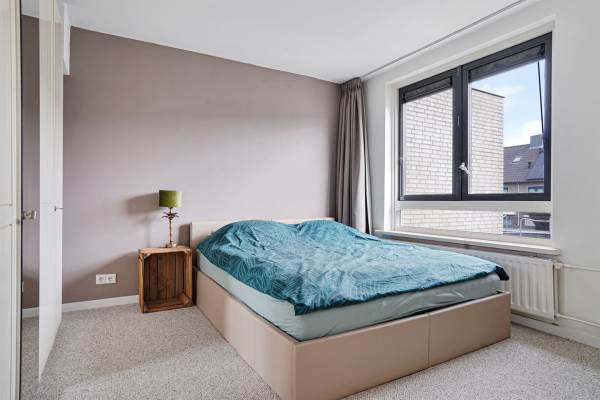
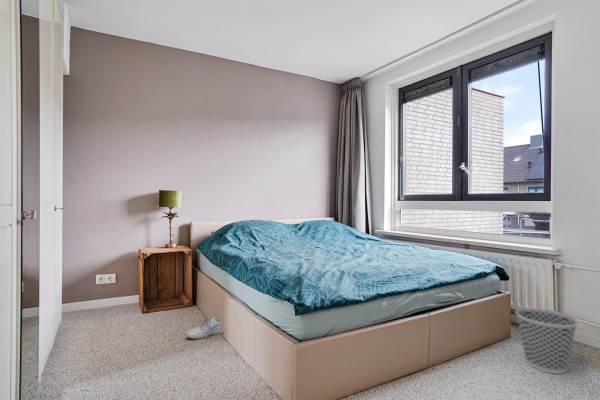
+ shoe [185,316,225,340]
+ wastebasket [515,307,579,375]
